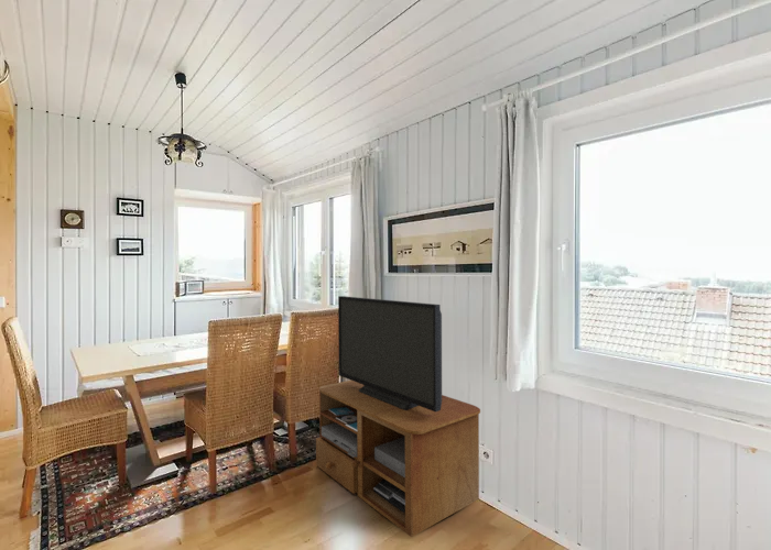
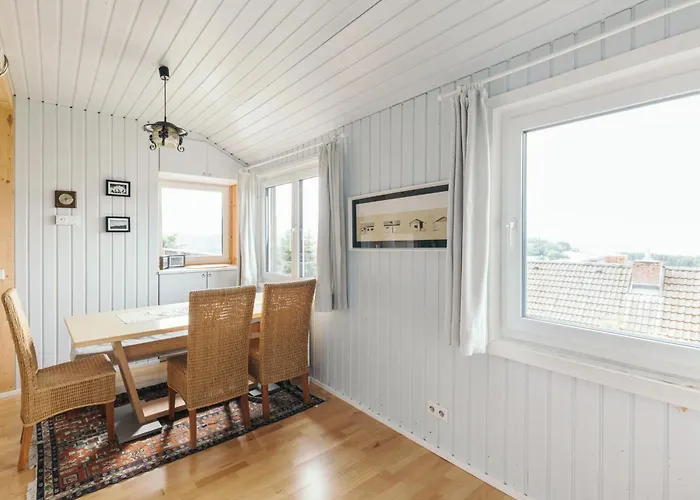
- tv stand [315,295,481,538]
